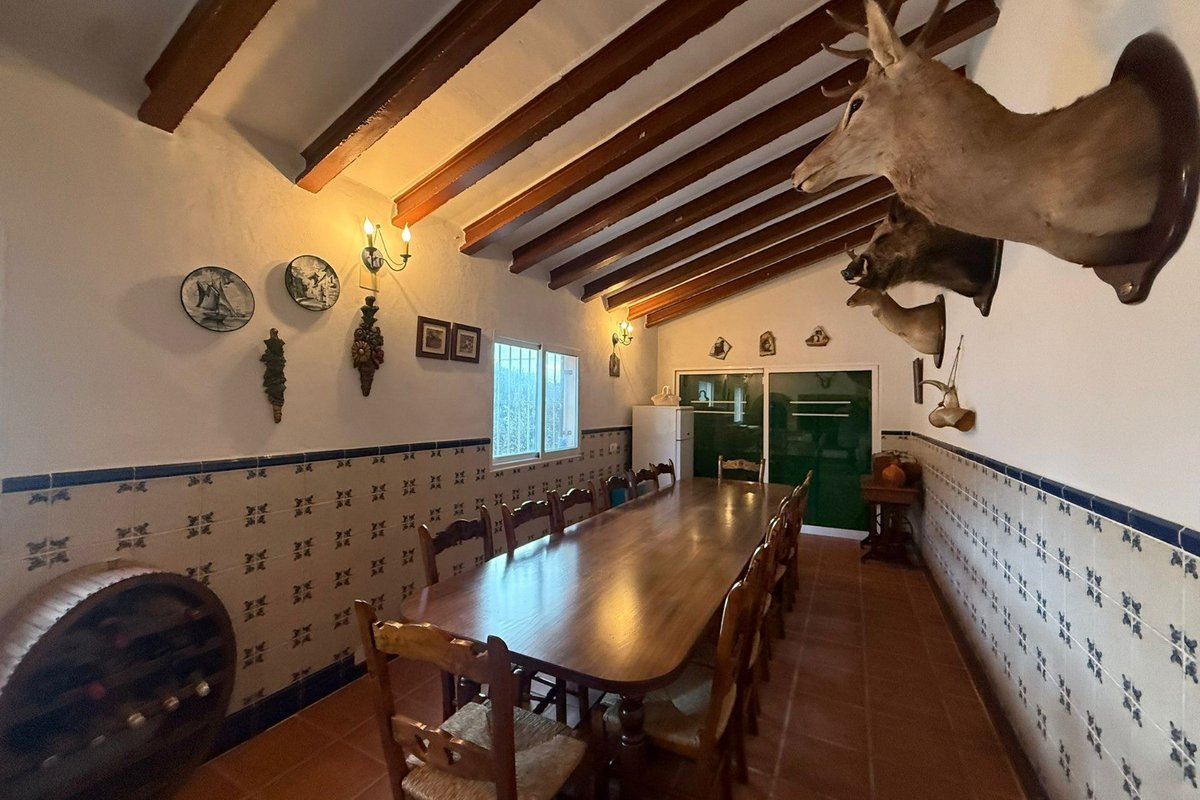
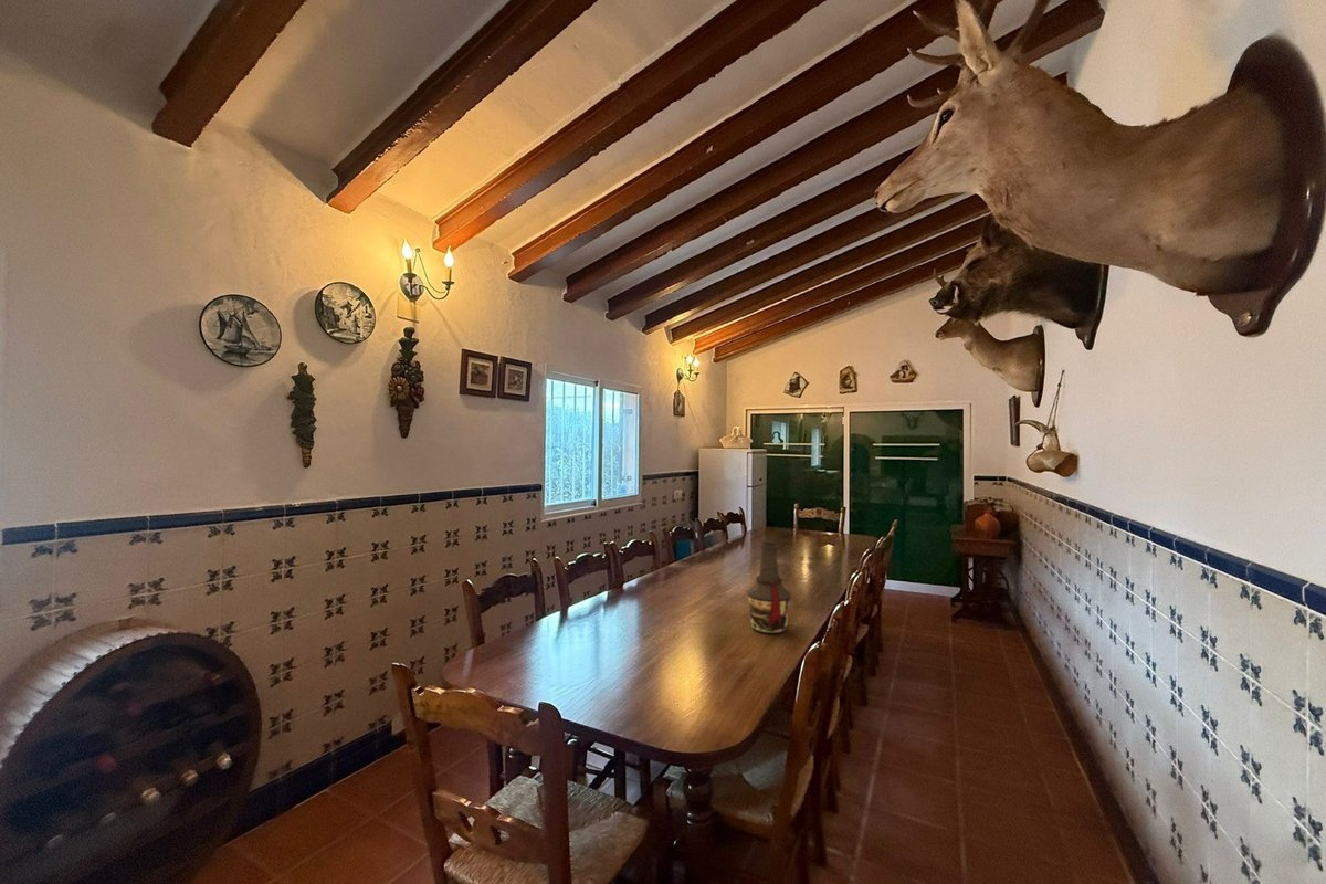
+ bottle [746,539,792,635]
